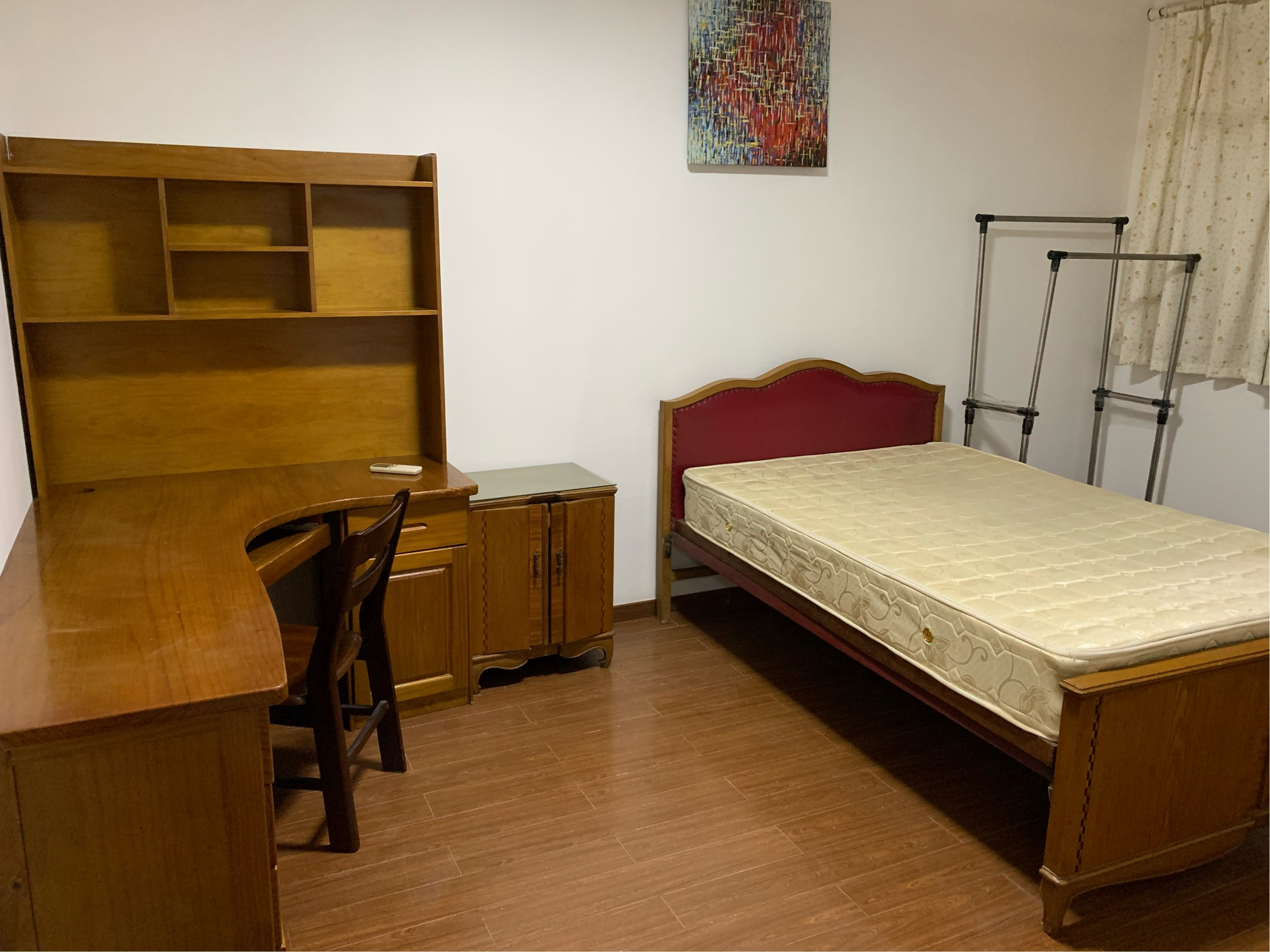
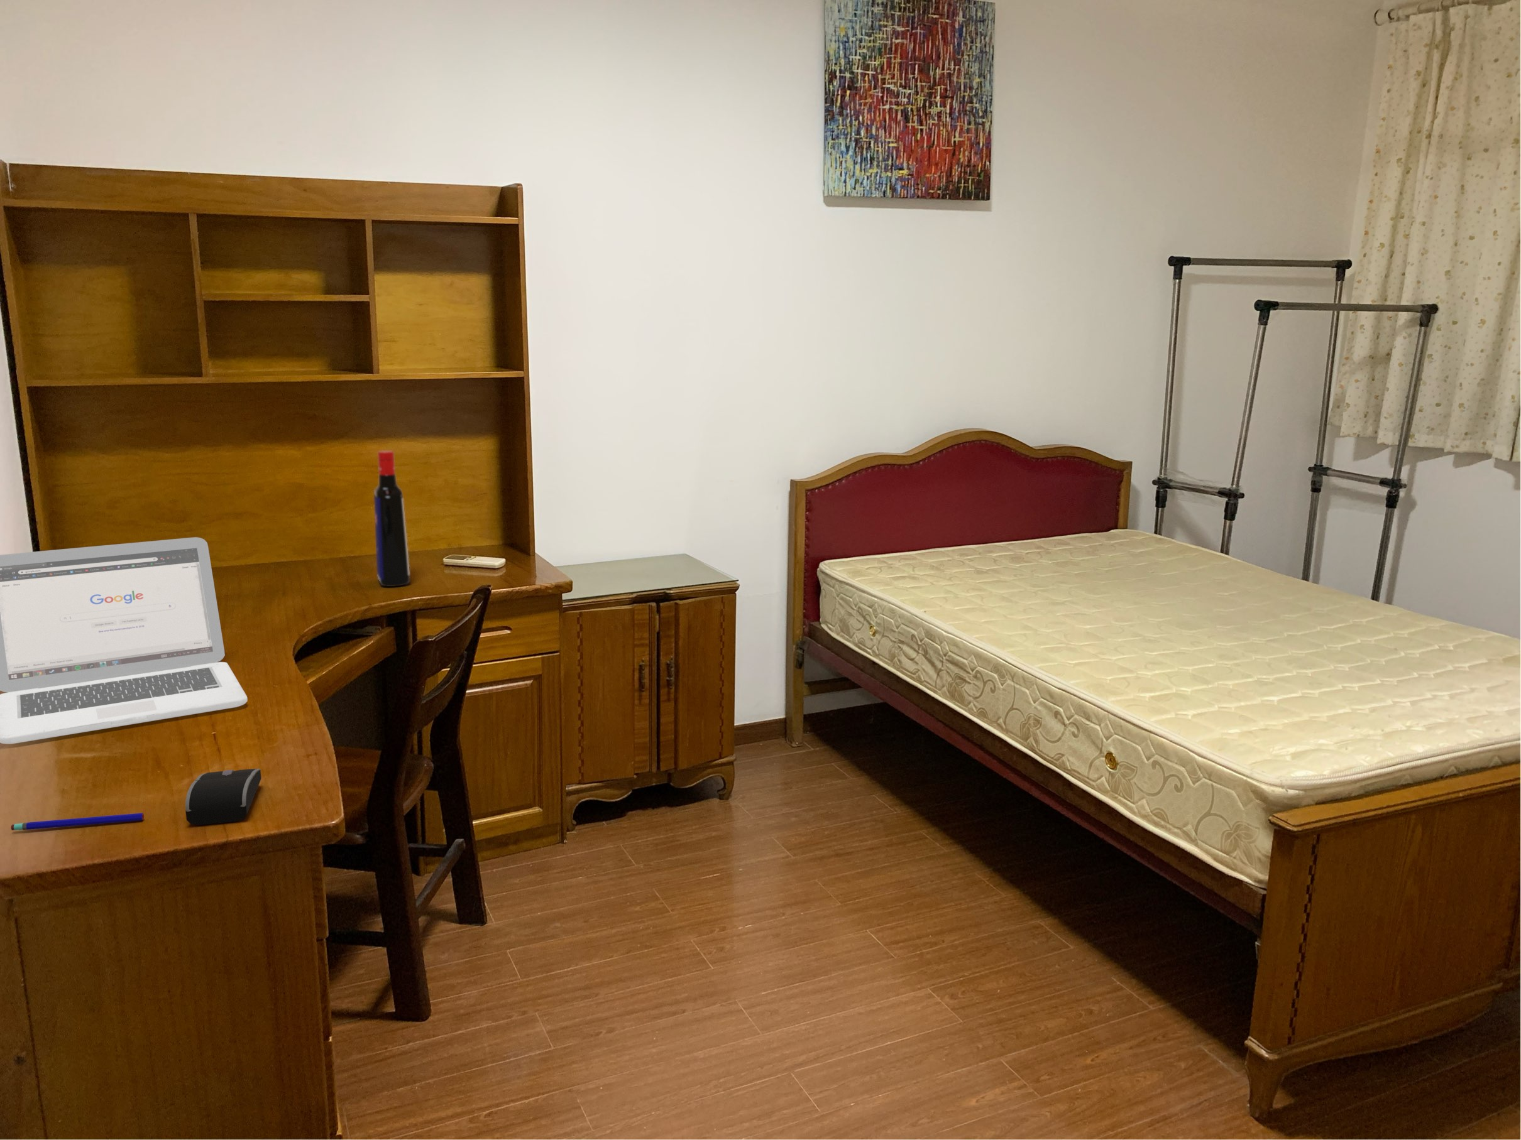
+ pen [11,812,145,831]
+ laptop [0,536,248,745]
+ computer mouse [184,768,261,825]
+ liquor bottle [374,450,411,587]
